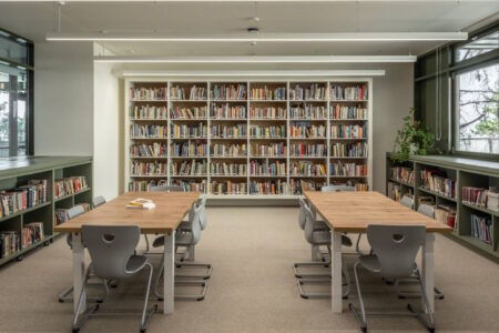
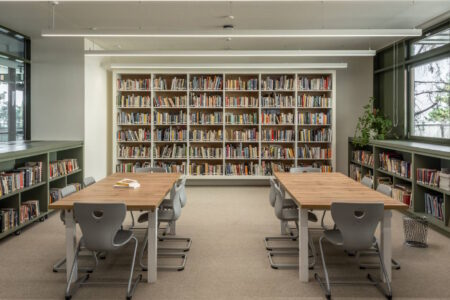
+ waste bin [401,214,431,248]
